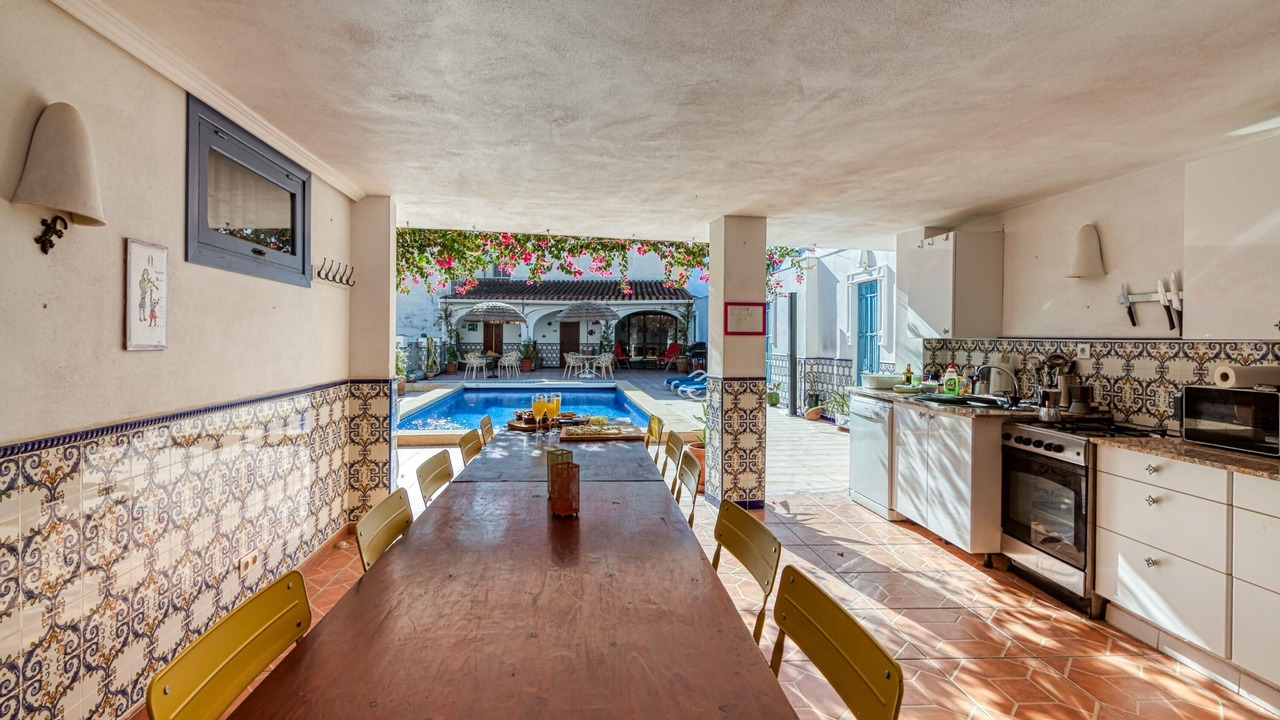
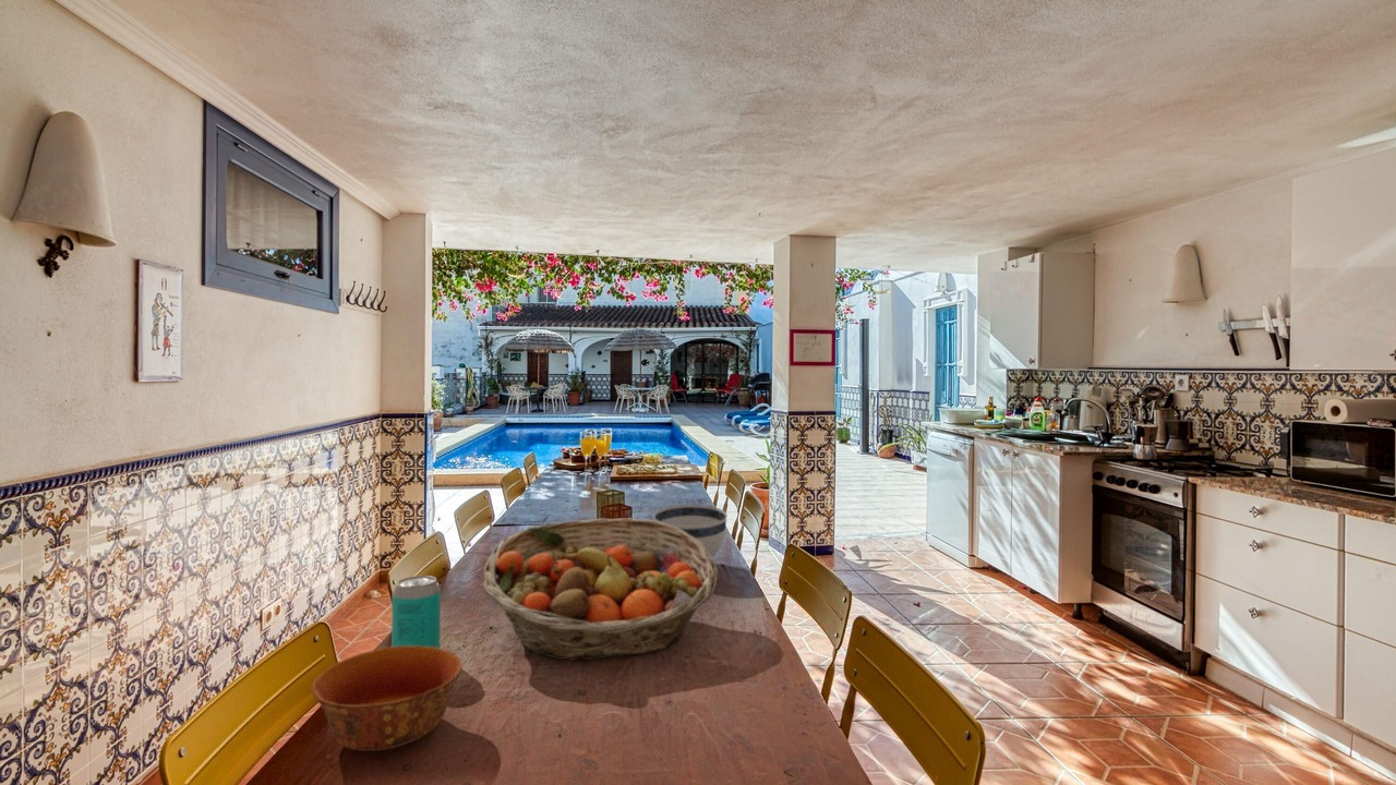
+ fruit basket [482,517,719,661]
+ bowl [652,504,729,561]
+ beverage can [390,575,442,649]
+ bowl [311,645,462,752]
